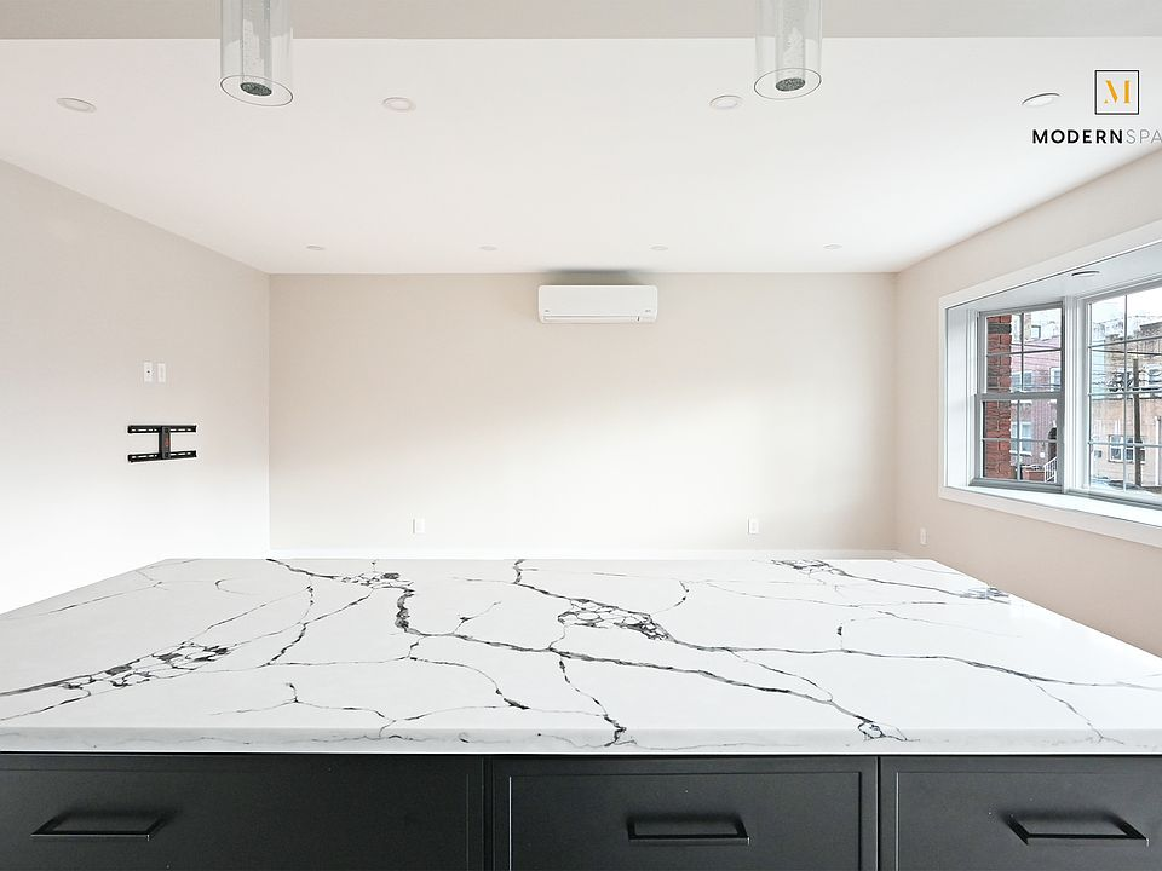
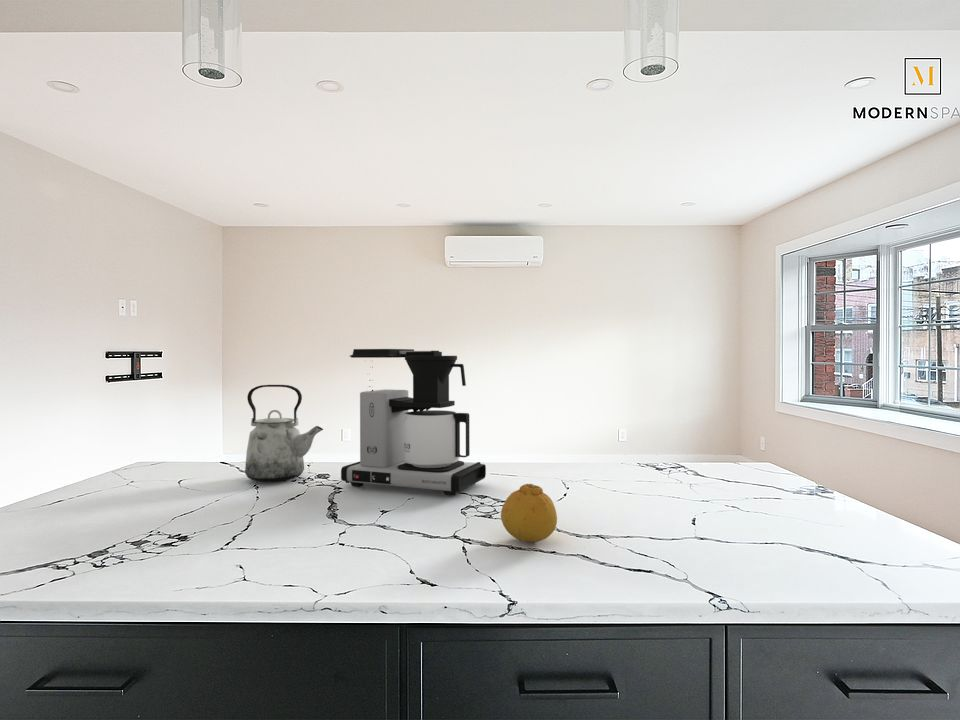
+ coffee maker [340,348,487,497]
+ fruit [500,483,558,543]
+ kettle [244,384,324,483]
